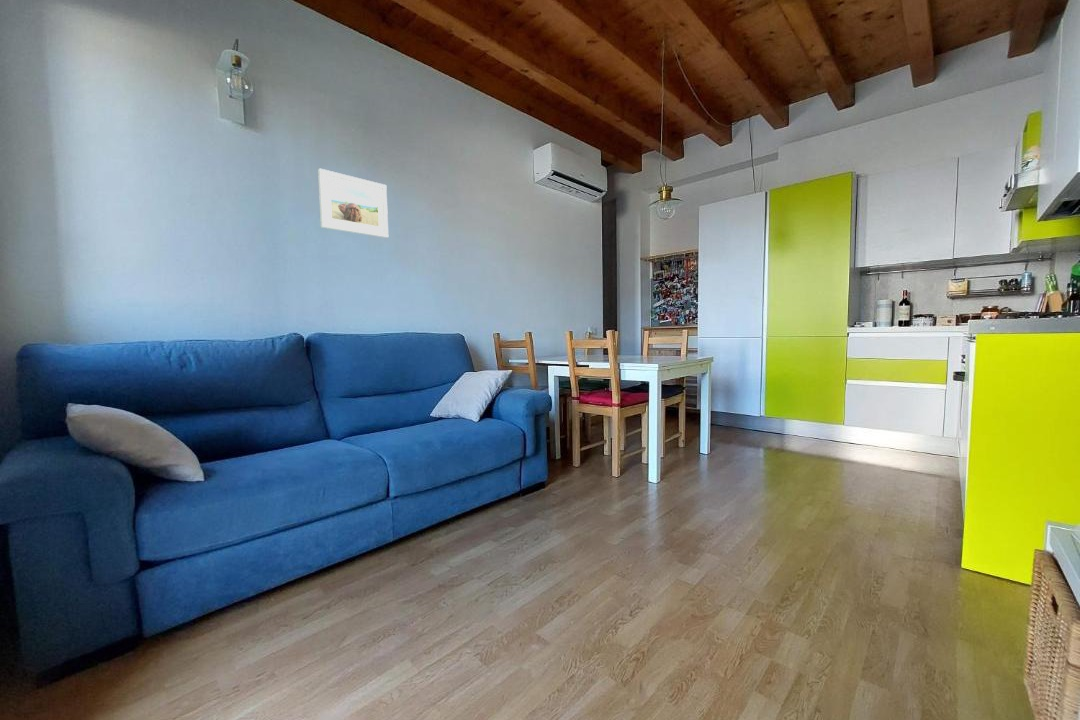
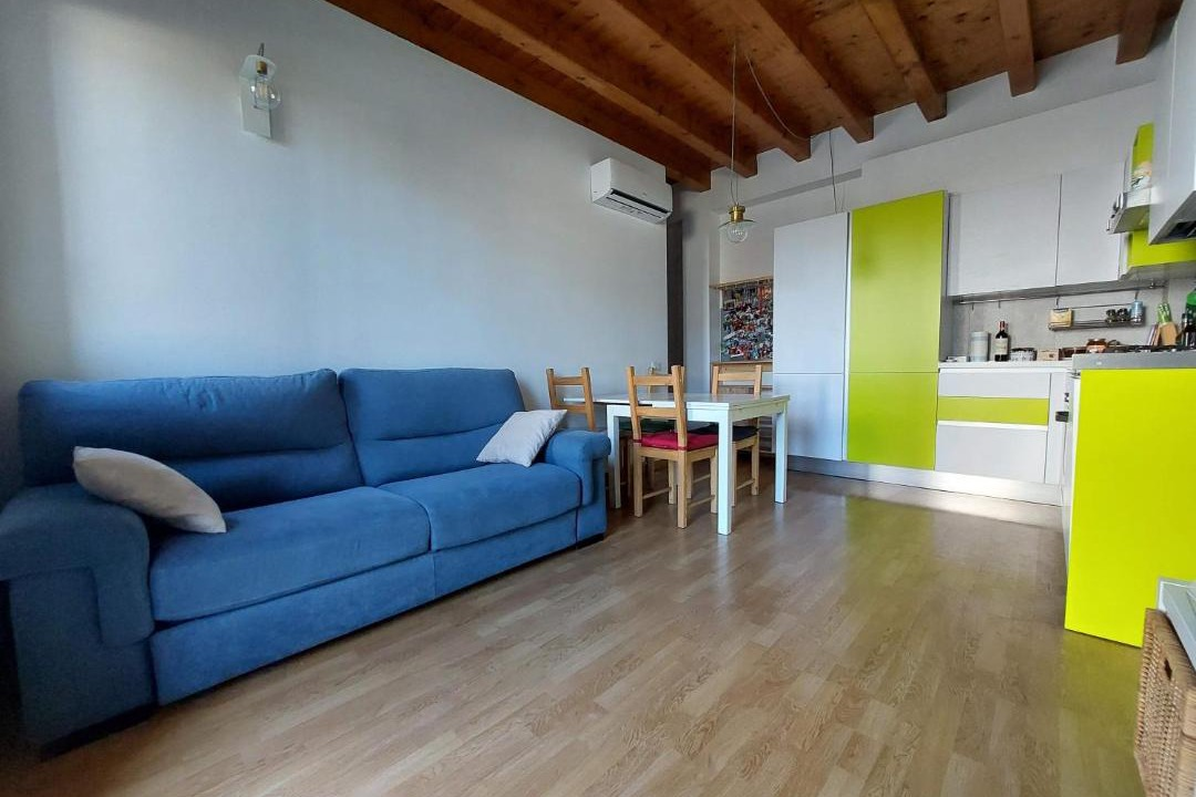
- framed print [317,168,389,239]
